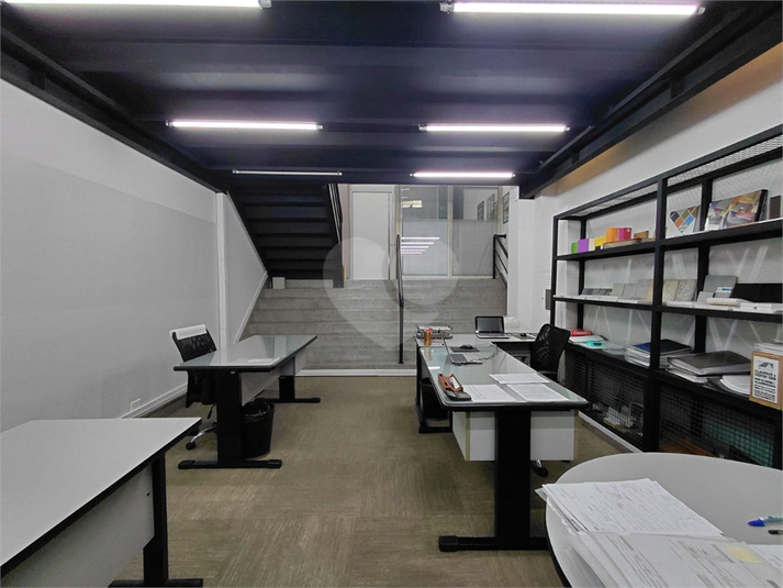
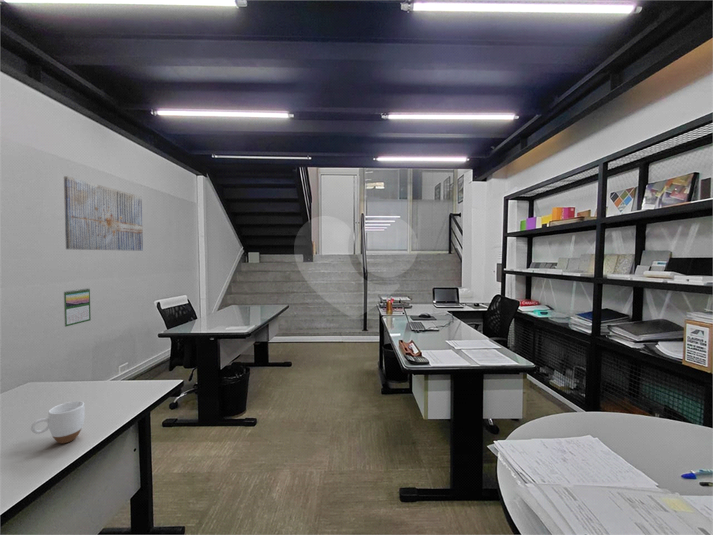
+ calendar [63,287,92,328]
+ mug [30,400,85,444]
+ wall art [63,175,144,252]
